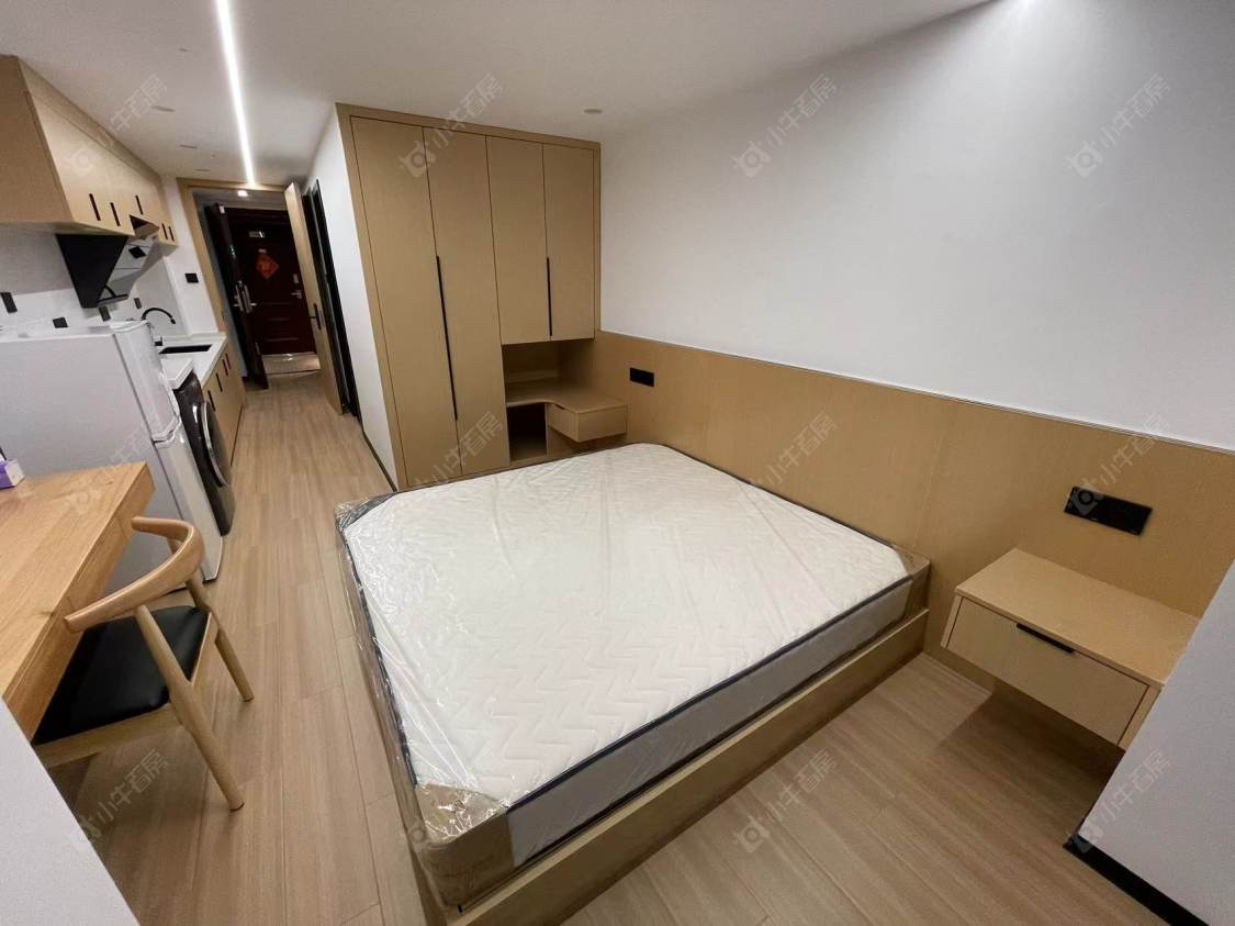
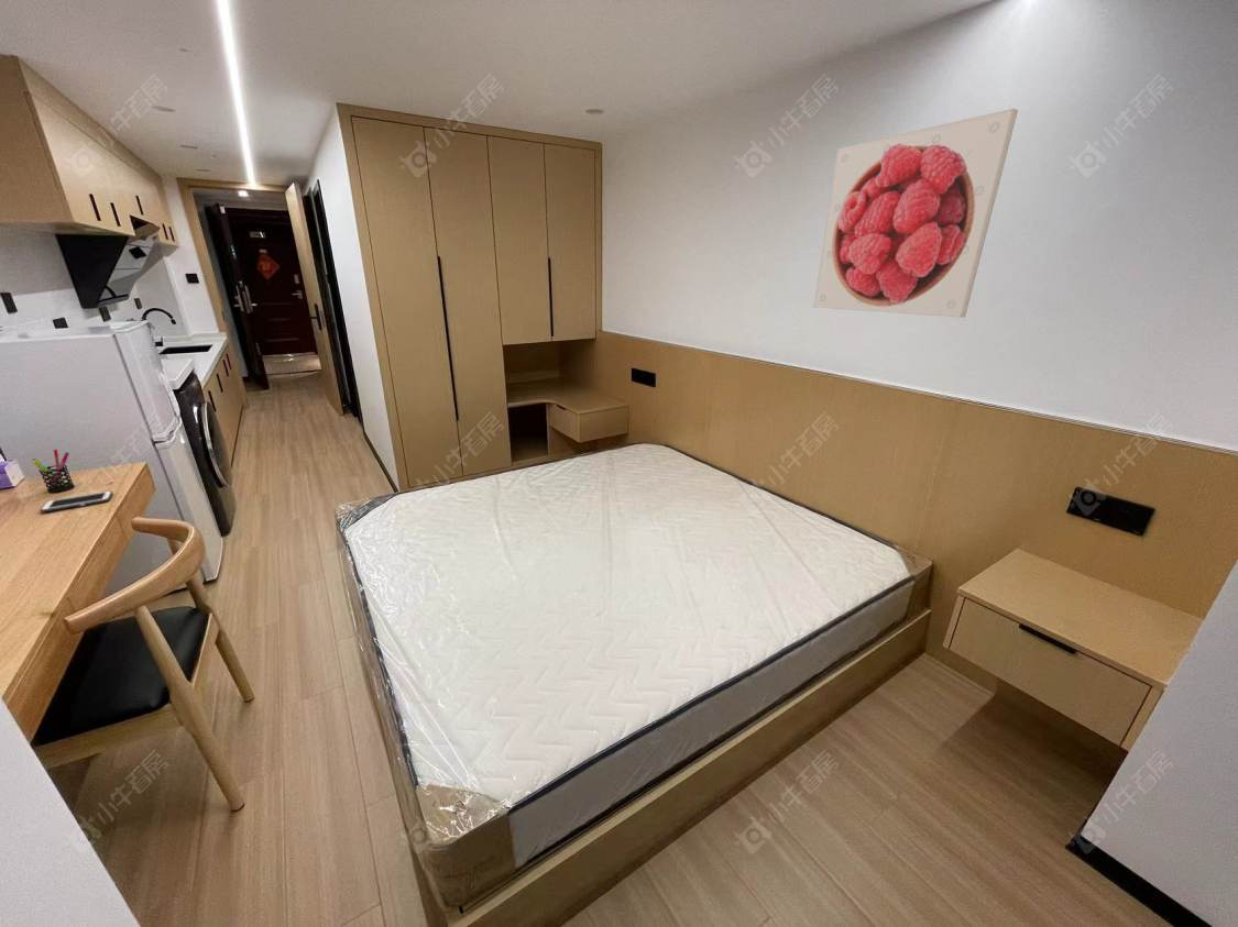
+ cell phone [39,489,113,514]
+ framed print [813,108,1019,318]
+ pen holder [31,449,76,494]
